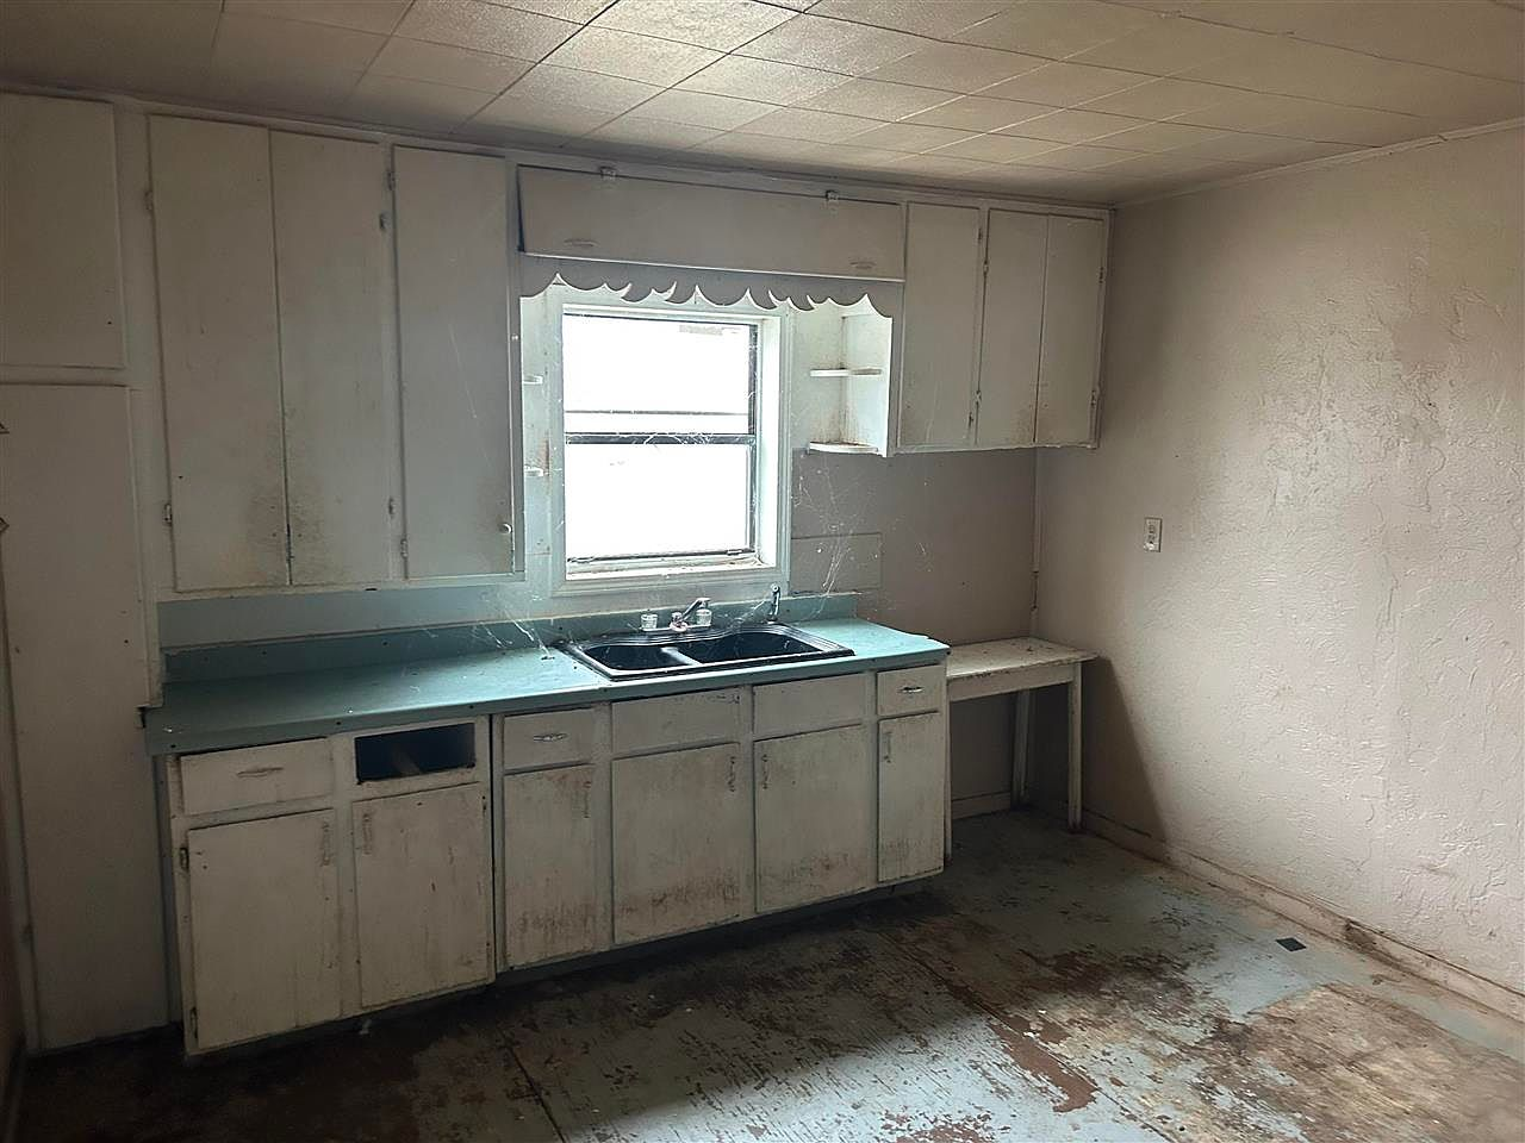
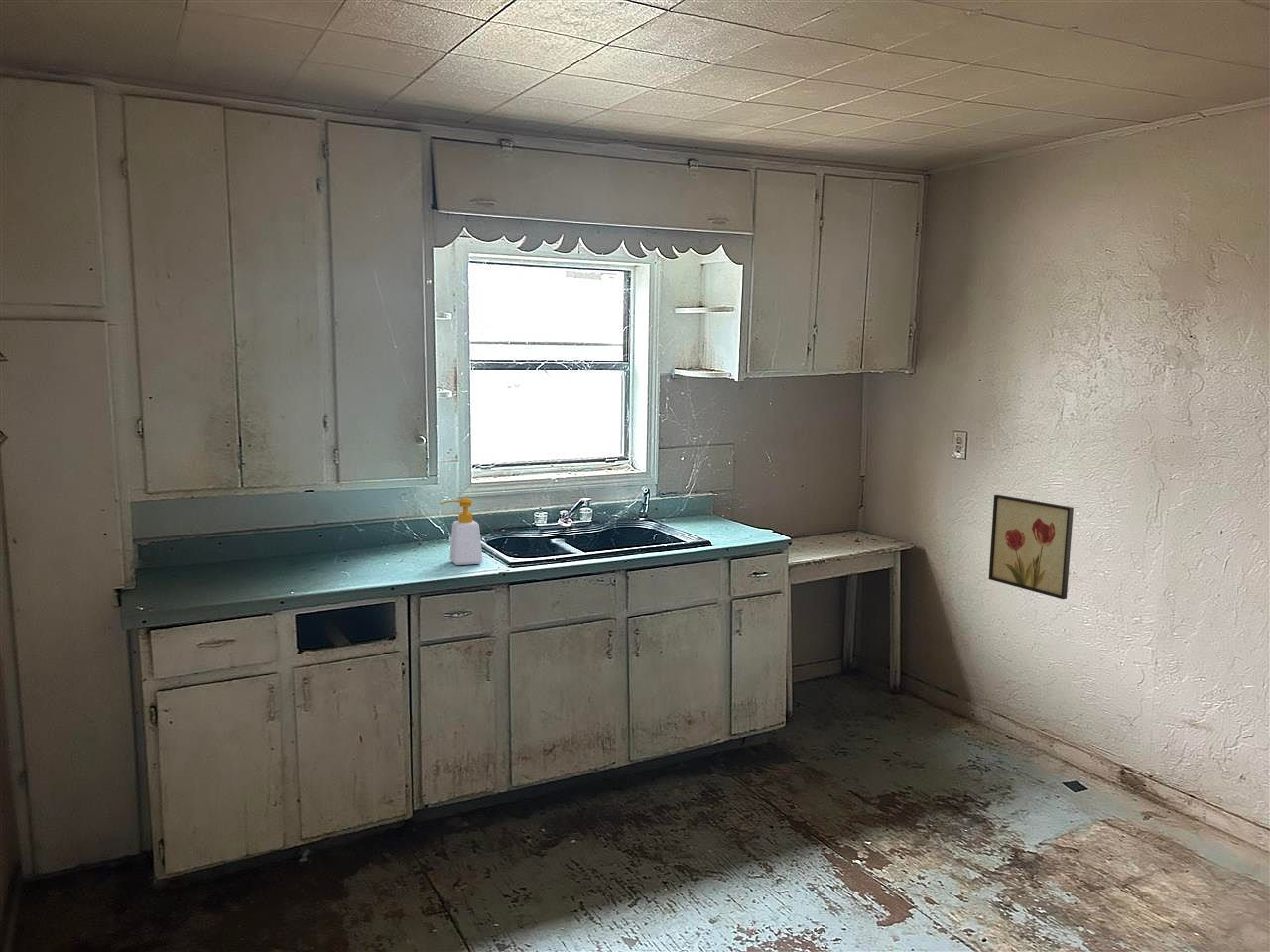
+ wall art [988,494,1075,600]
+ soap bottle [438,497,483,566]
